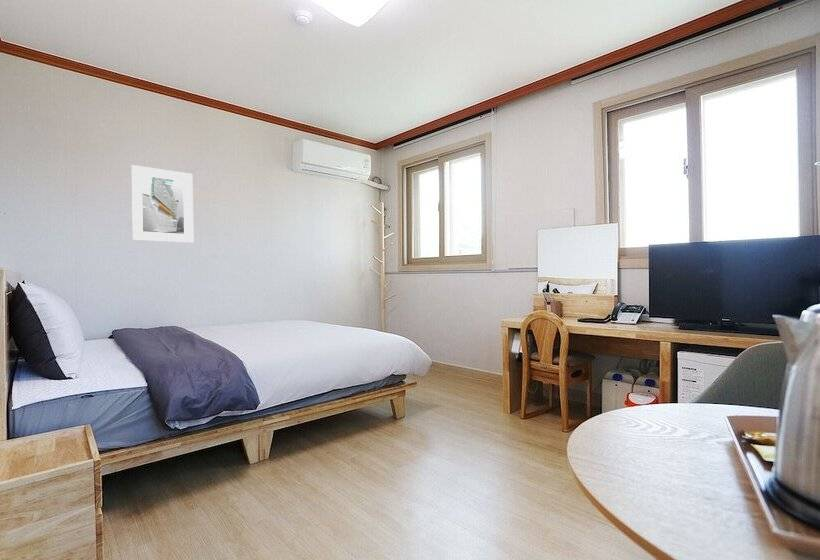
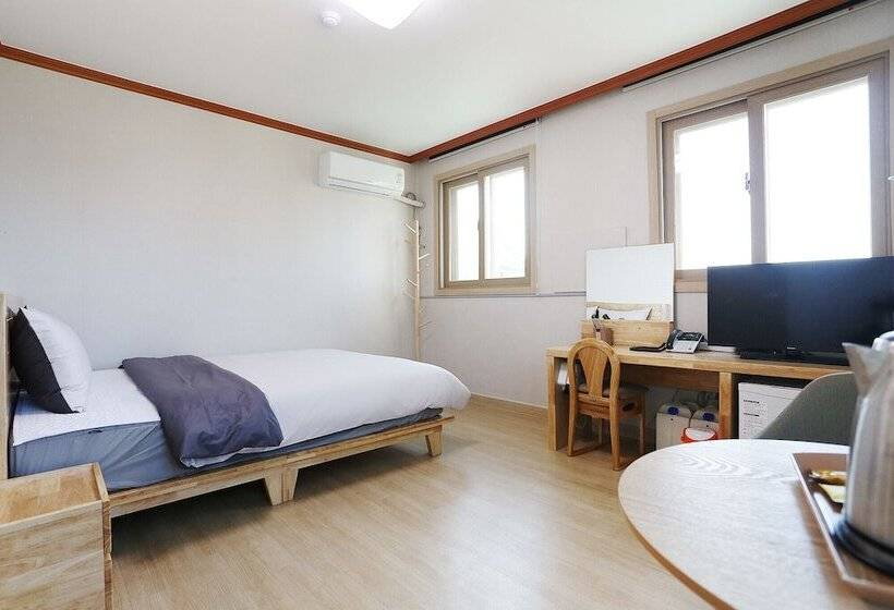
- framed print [130,164,194,244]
